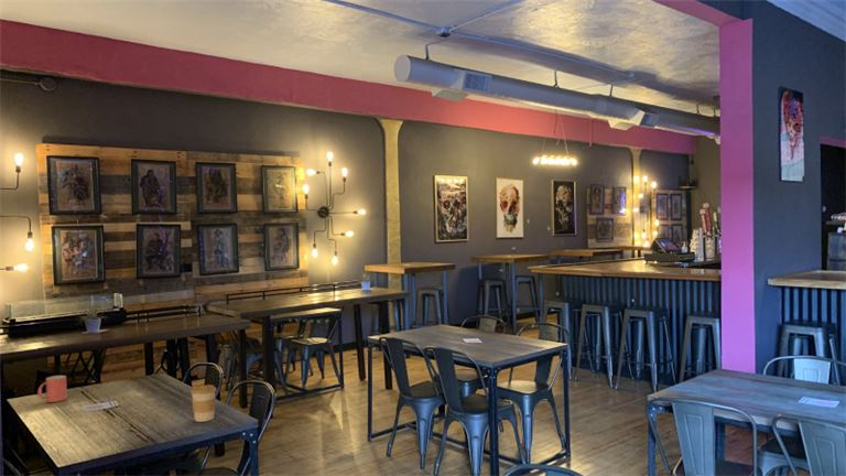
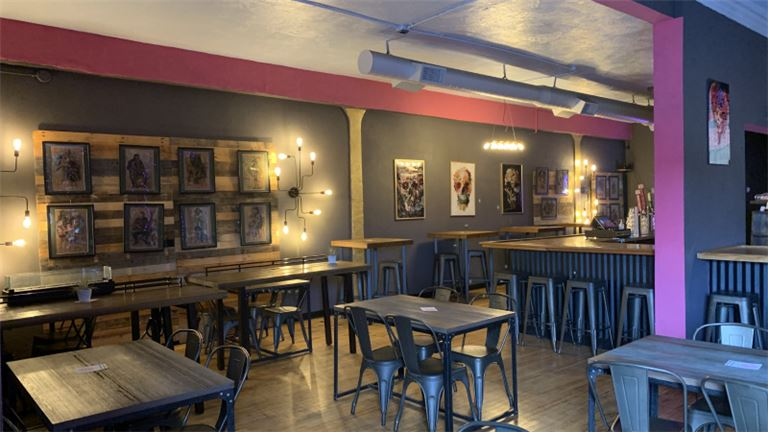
- mug [36,375,68,403]
- coffee cup [189,385,217,423]
